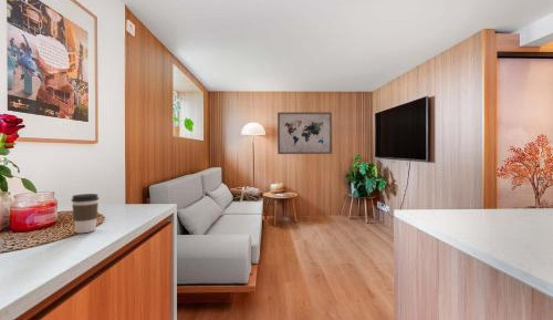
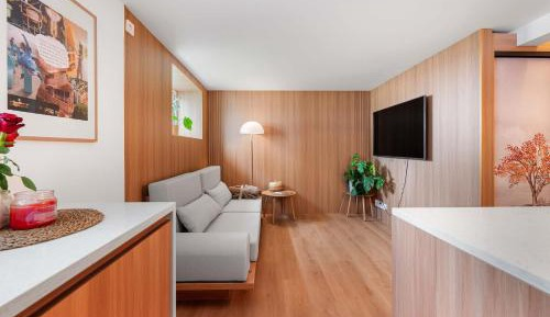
- wall art [276,111,333,155]
- coffee cup [71,193,100,234]
